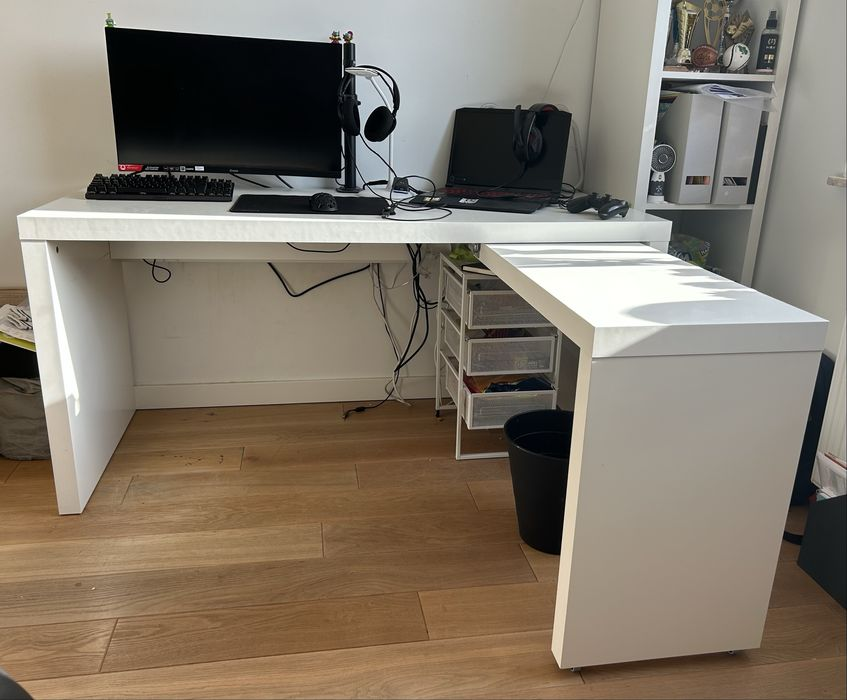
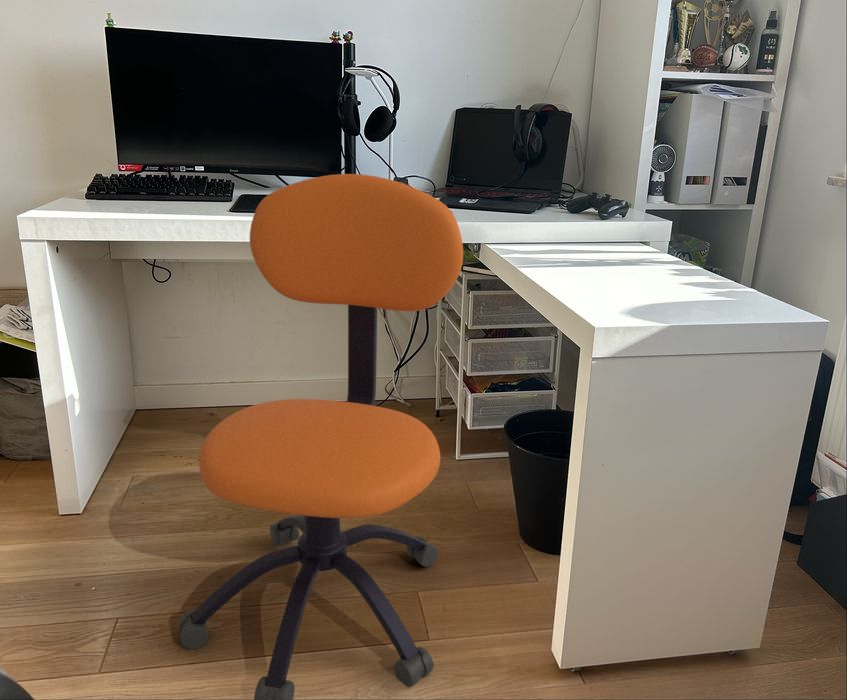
+ office chair [178,173,464,700]
